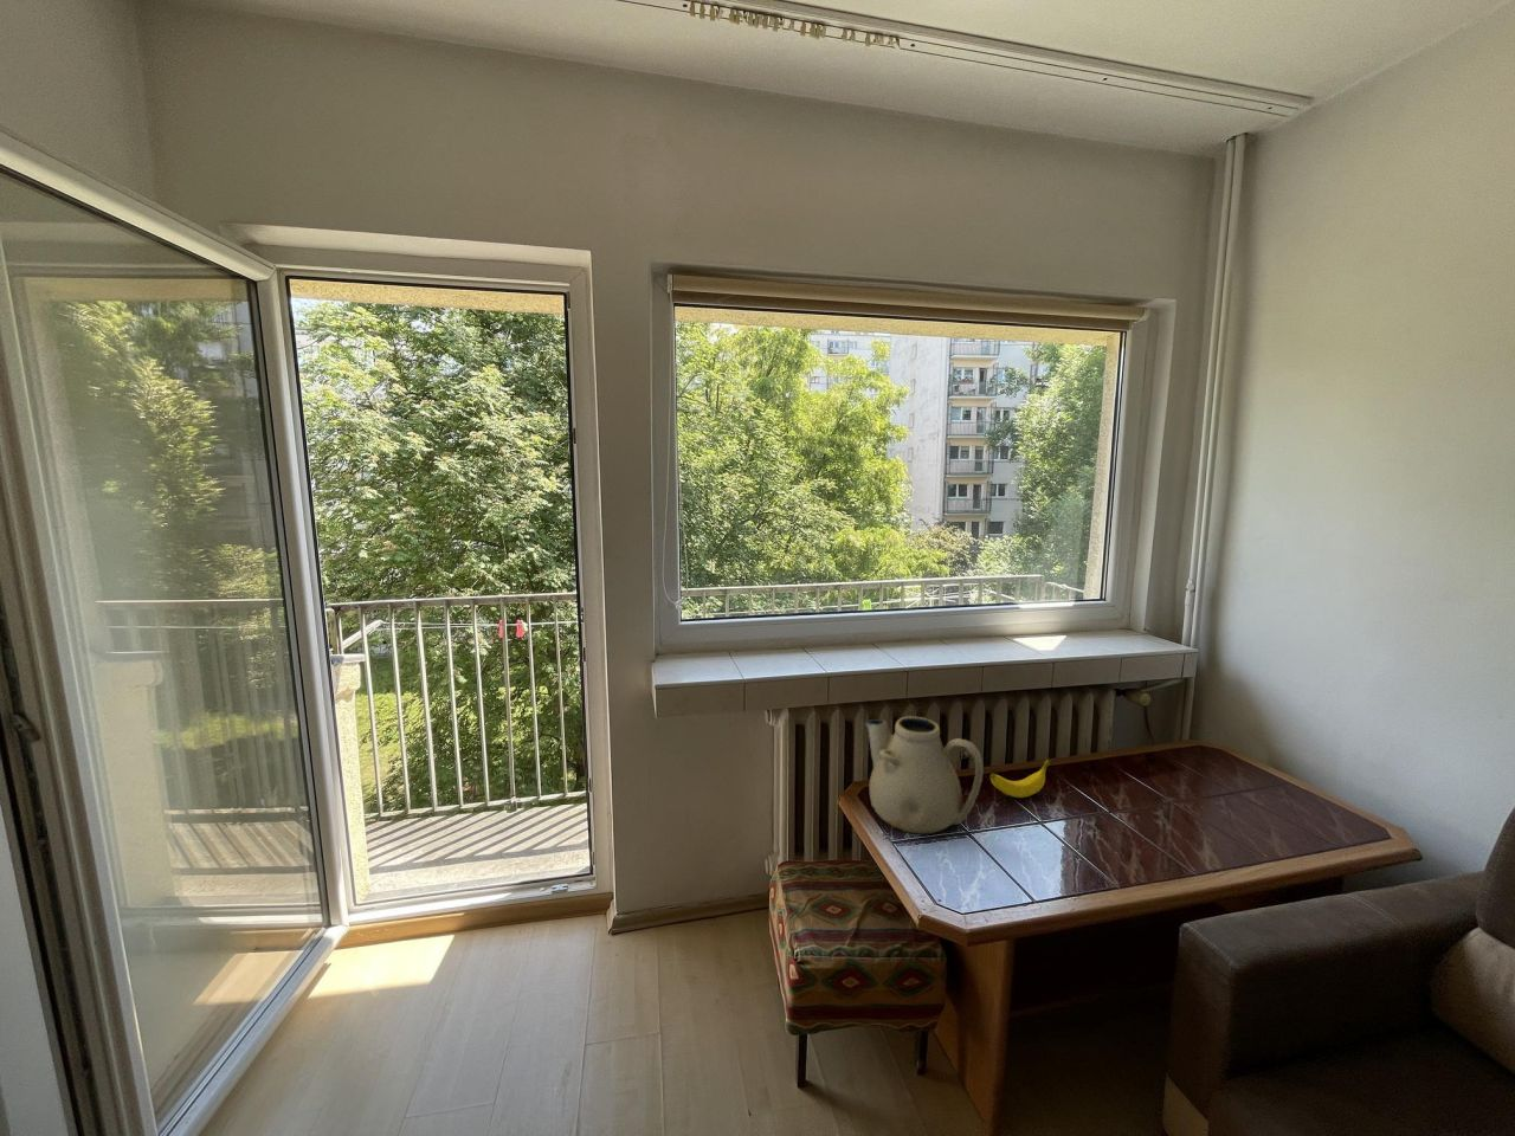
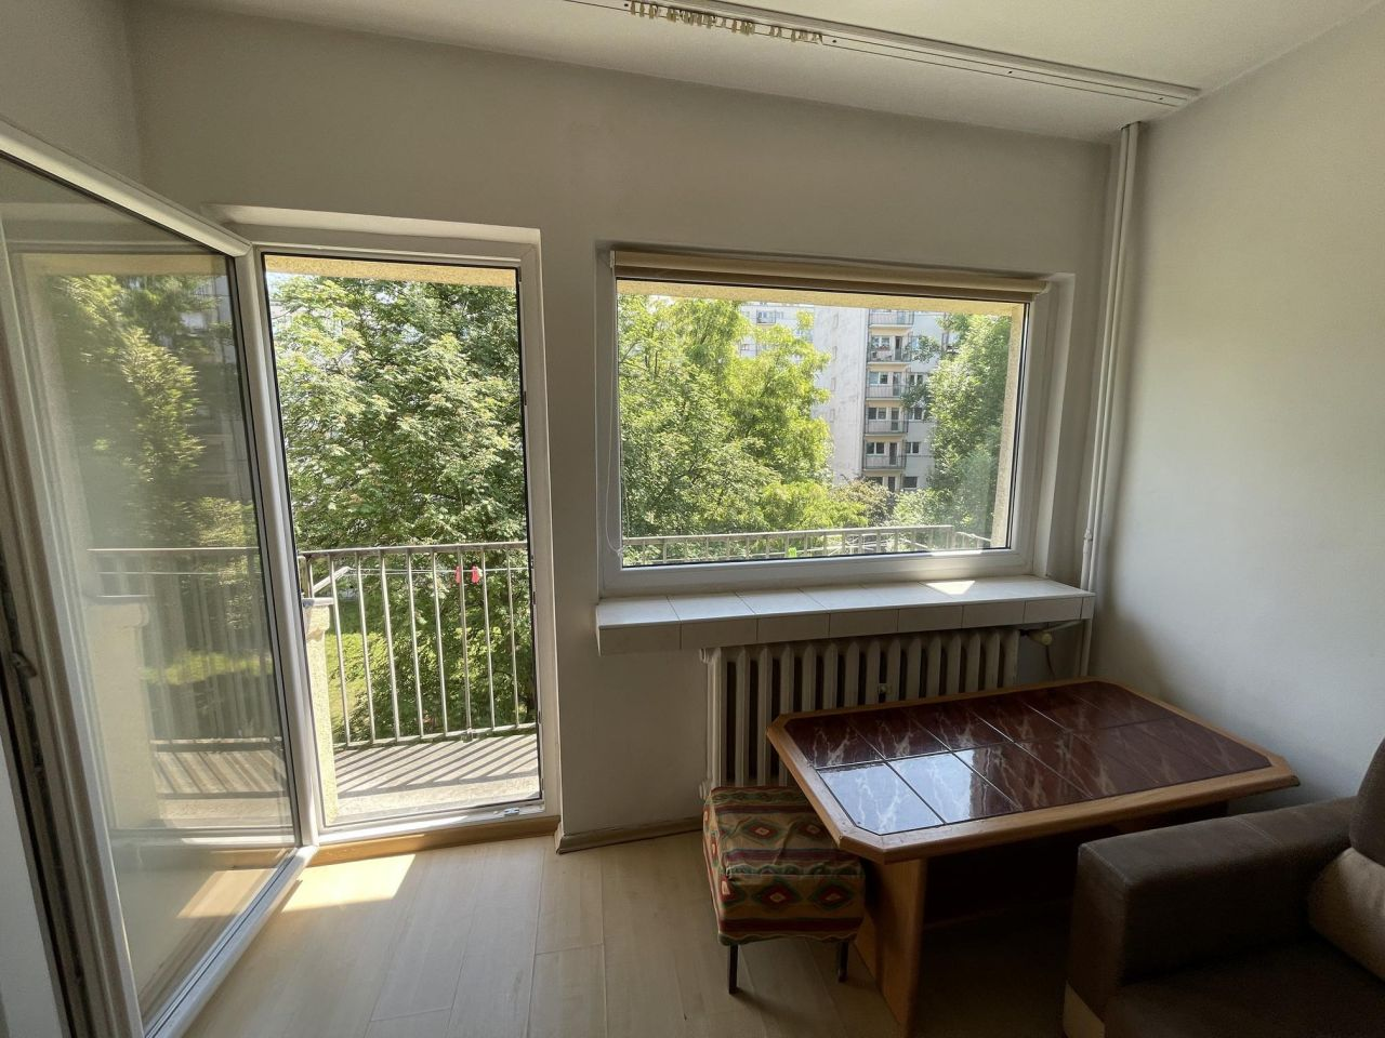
- banana [989,759,1051,798]
- teapot [864,716,985,834]
